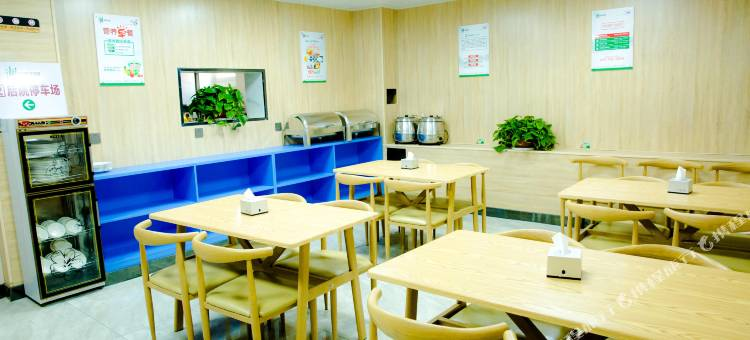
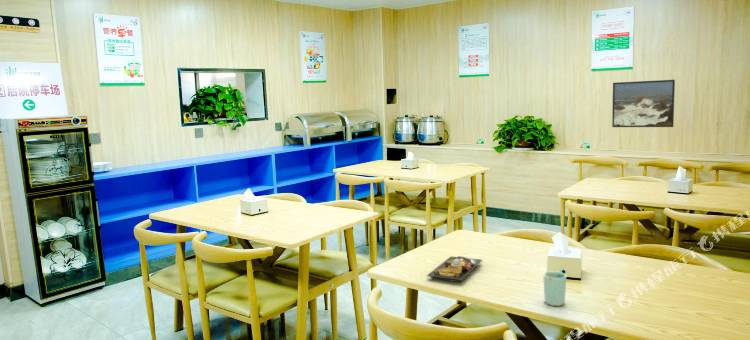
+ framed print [611,79,676,128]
+ plate [426,255,483,283]
+ cup [542,267,567,307]
